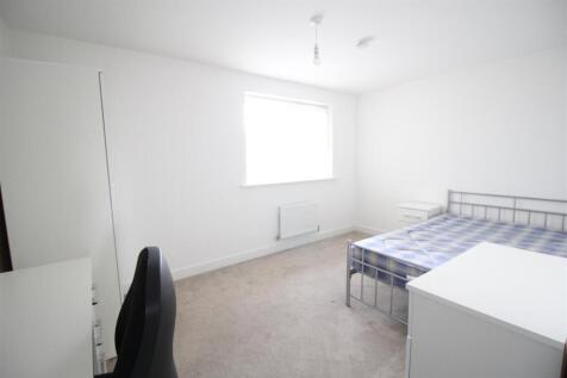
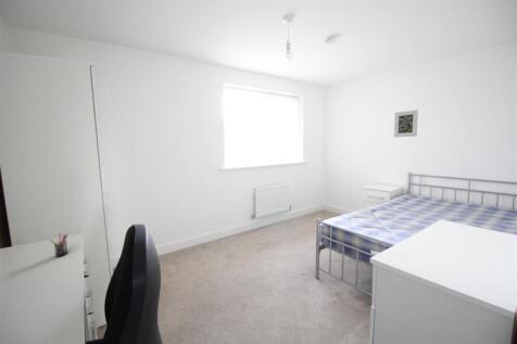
+ pen holder [49,232,68,257]
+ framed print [393,109,419,138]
